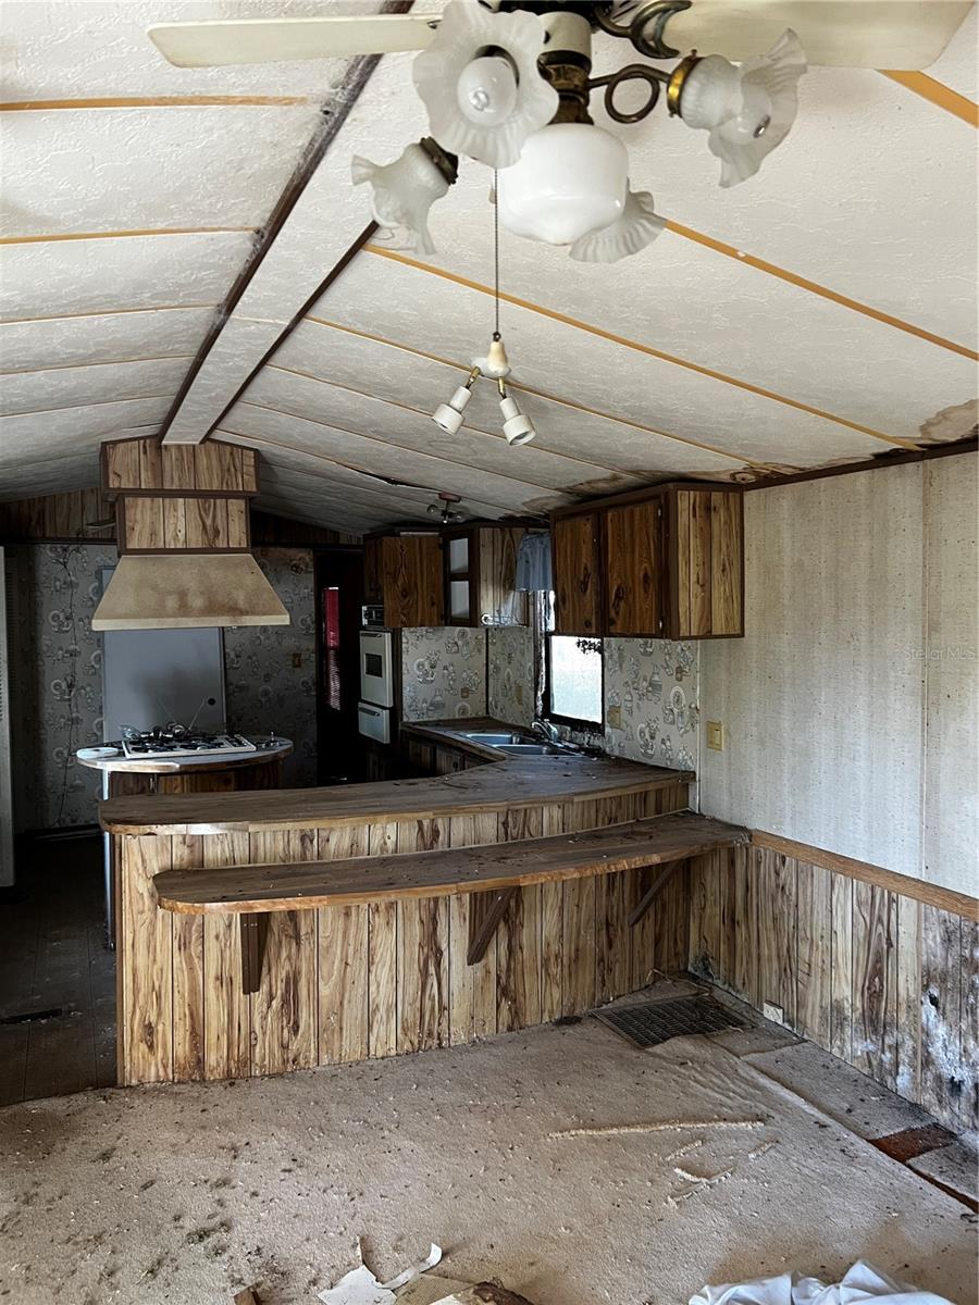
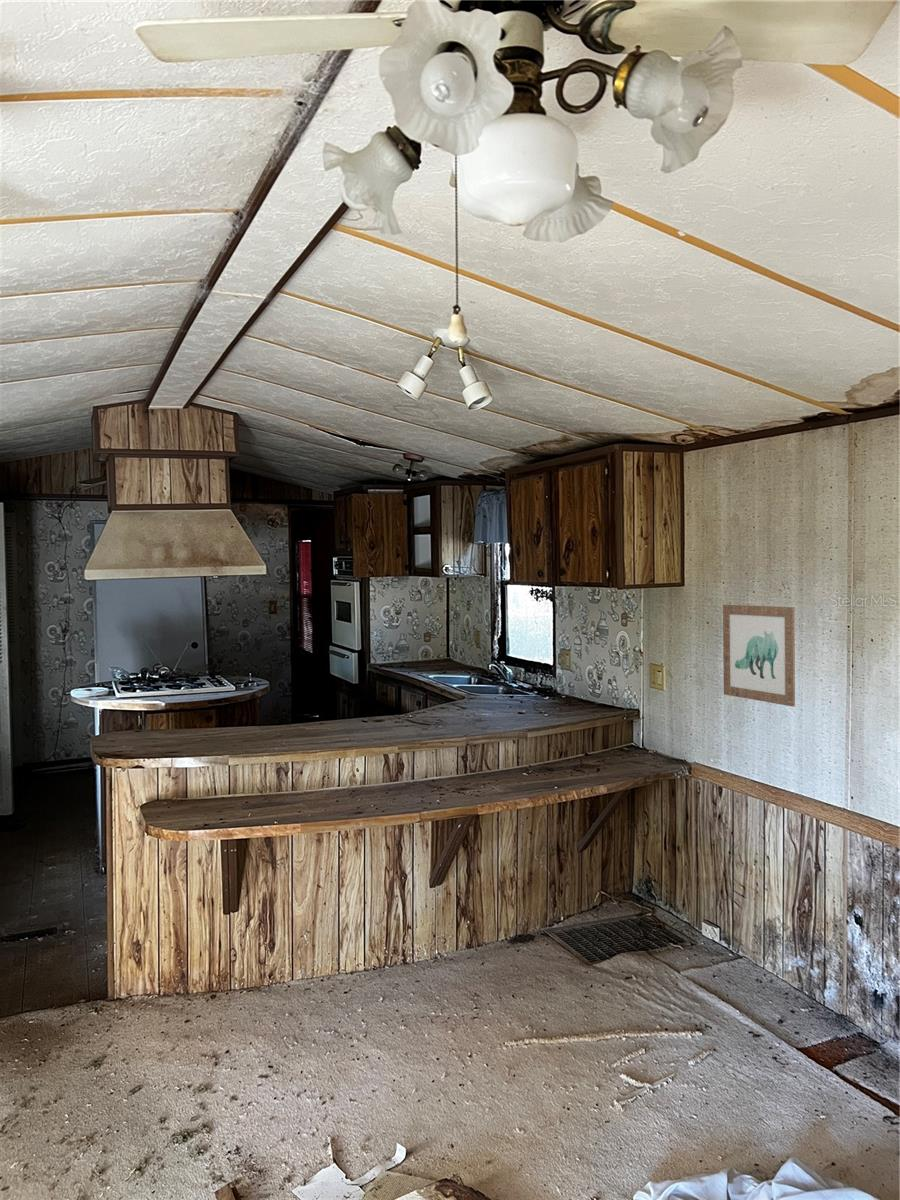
+ wall art [722,604,796,708]
